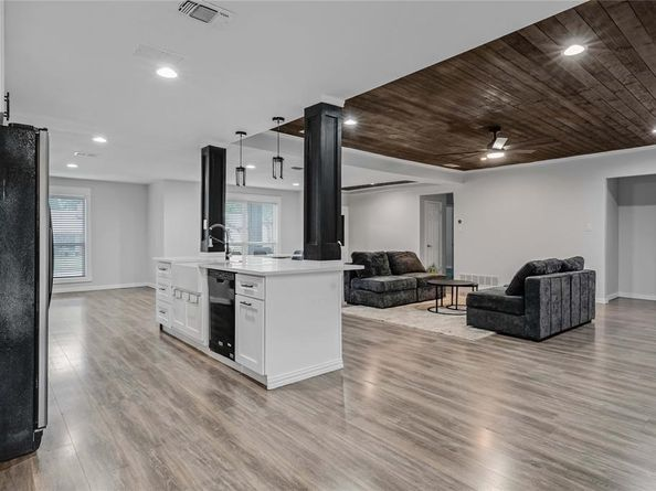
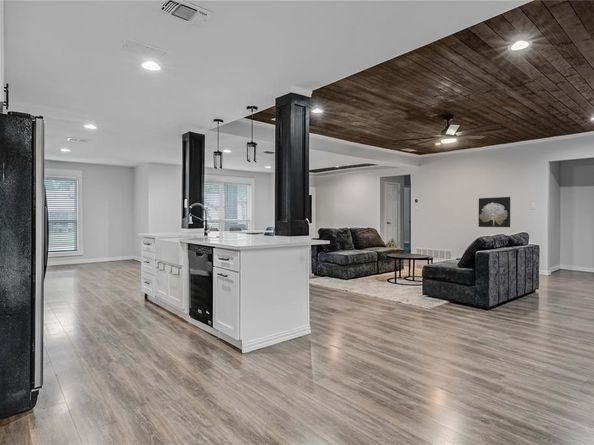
+ wall art [478,196,511,228]
